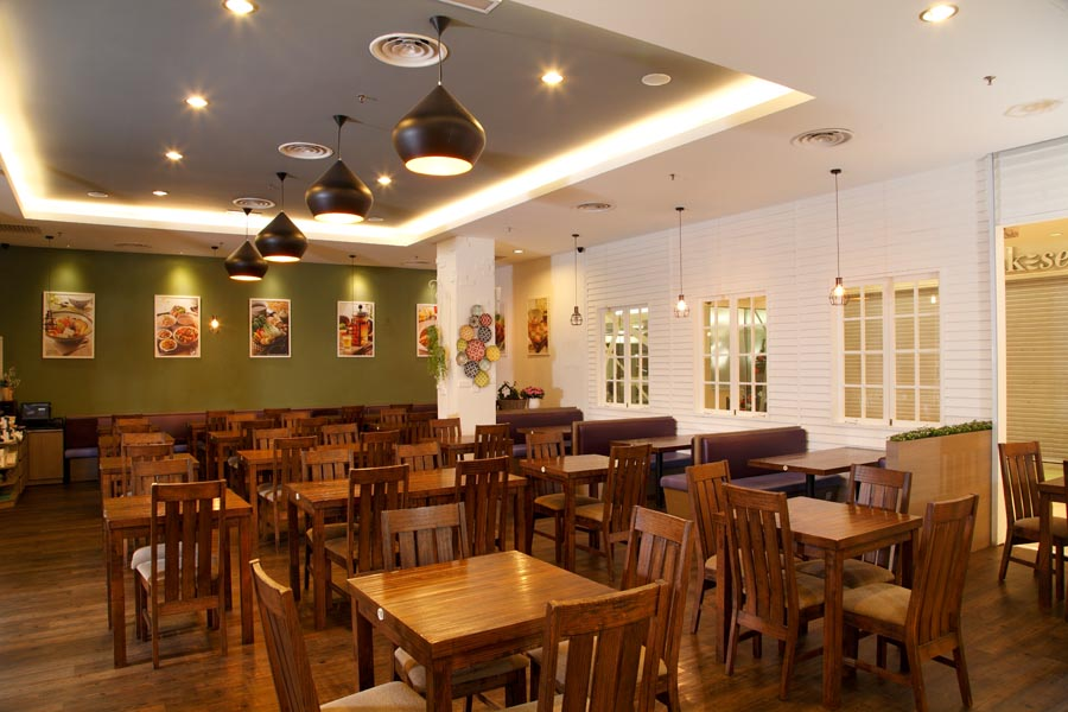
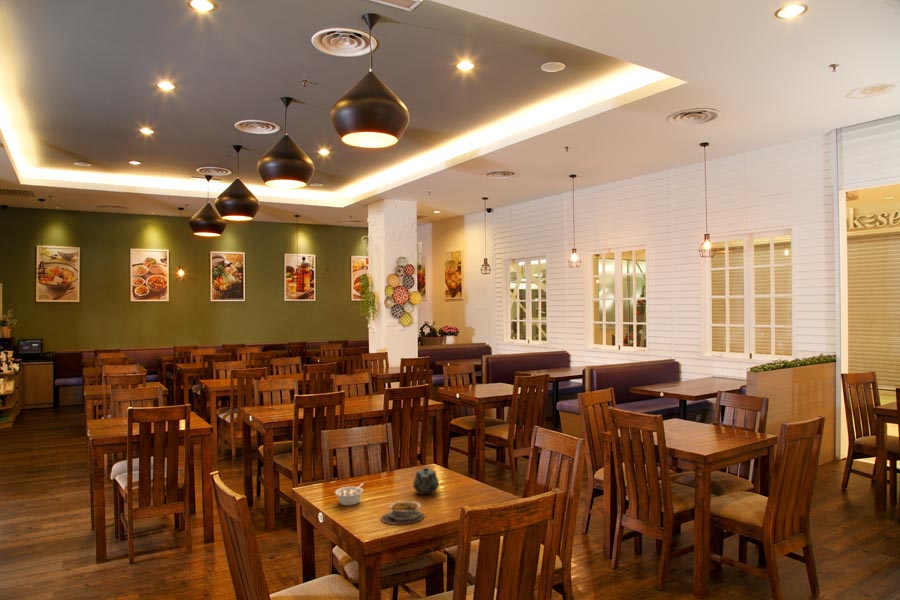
+ legume [334,482,365,506]
+ soup bowl [380,500,425,526]
+ chinaware [412,466,440,495]
